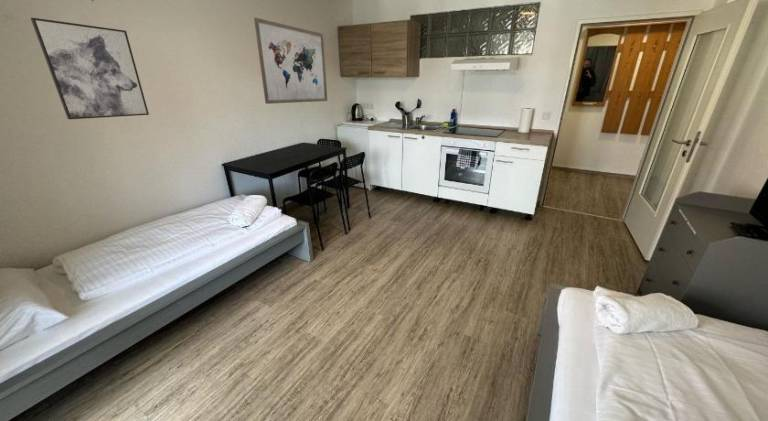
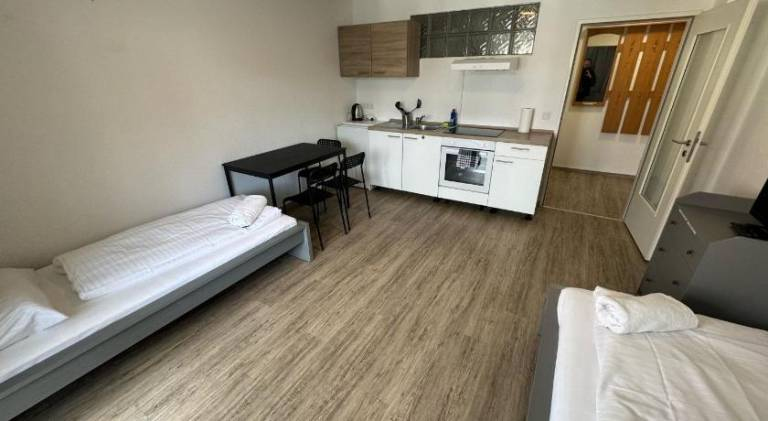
- wall art [30,17,150,120]
- wall art [253,17,328,105]
